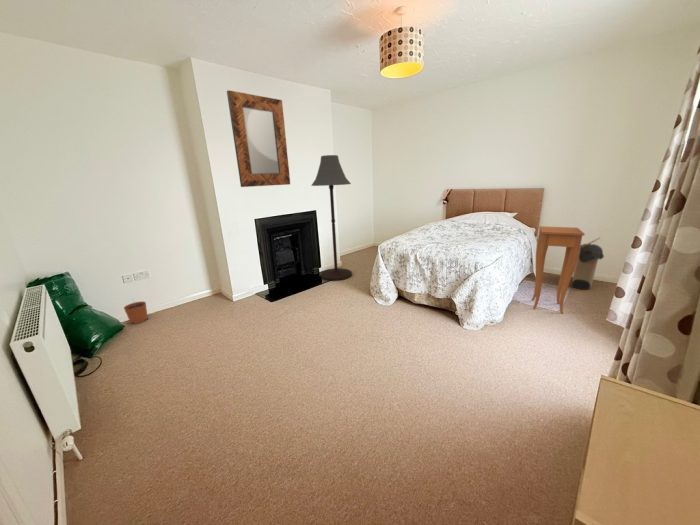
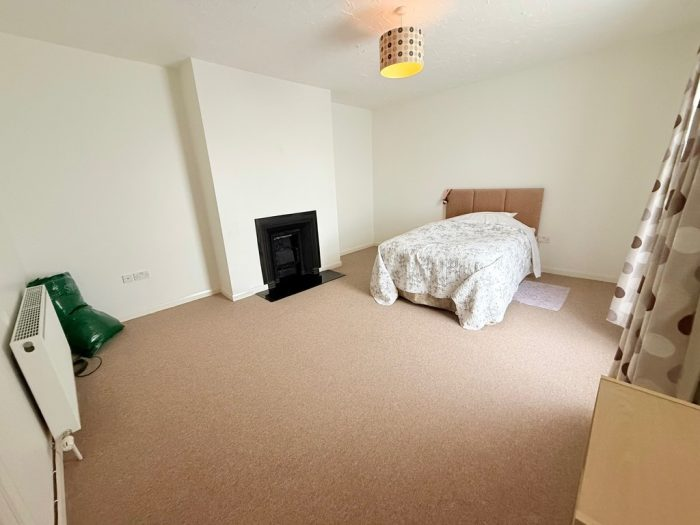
- floor lamp [310,154,353,282]
- plant pot [123,299,149,325]
- side table [531,225,586,315]
- home mirror [226,89,291,188]
- laundry hamper [571,237,605,291]
